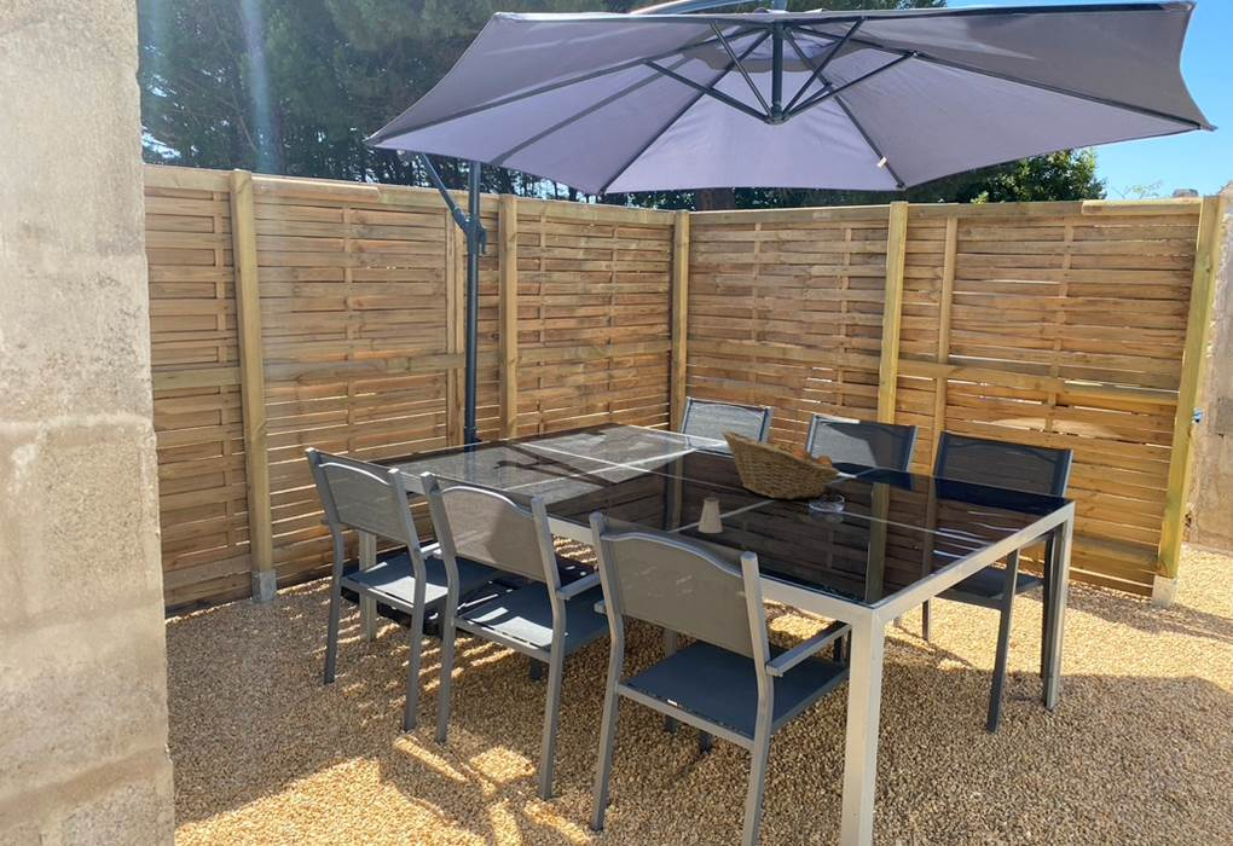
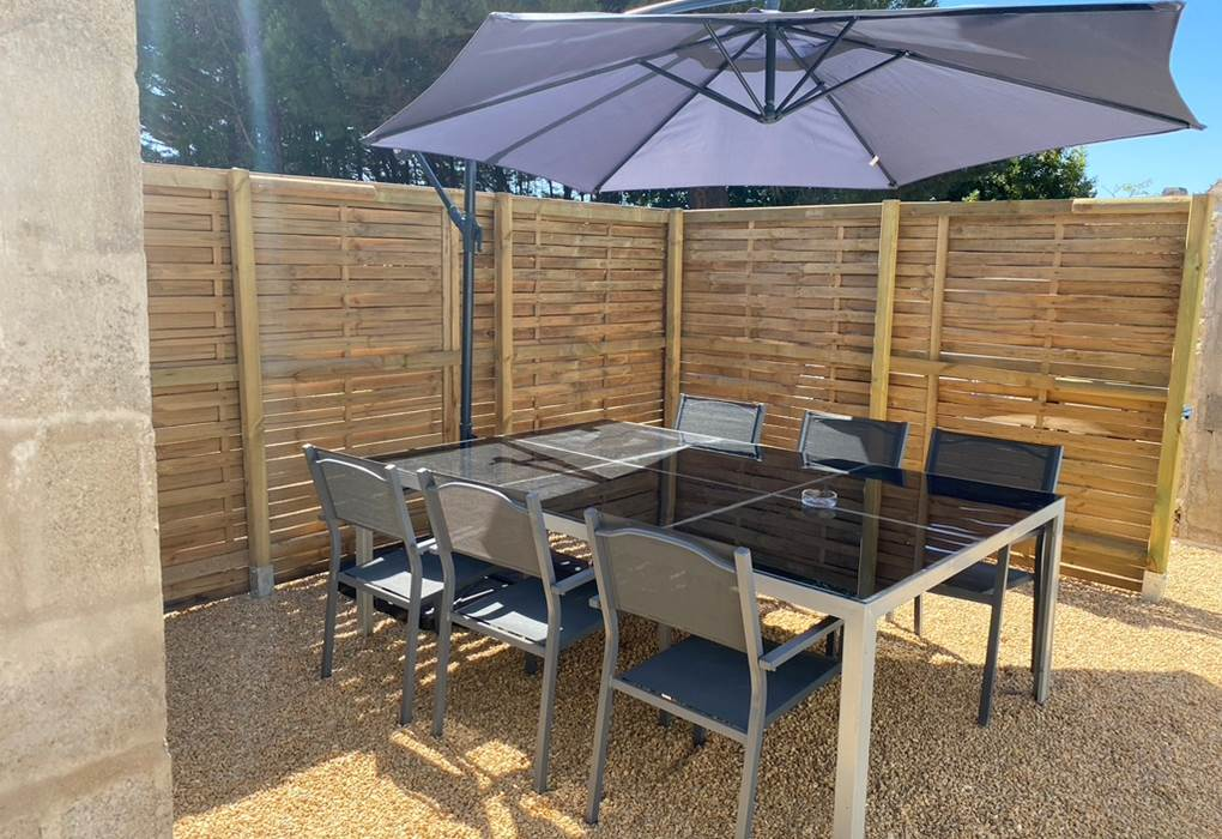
- fruit basket [720,430,840,500]
- saltshaker [697,496,723,534]
